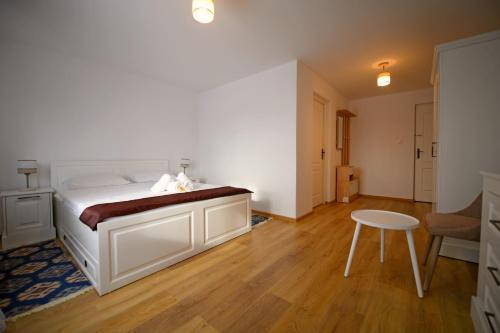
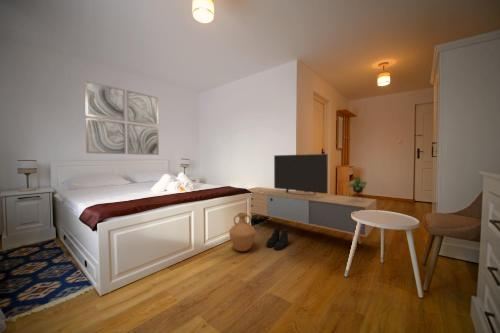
+ wall art [84,79,160,156]
+ media console [247,153,378,251]
+ boots [265,227,289,251]
+ vase [228,212,257,252]
